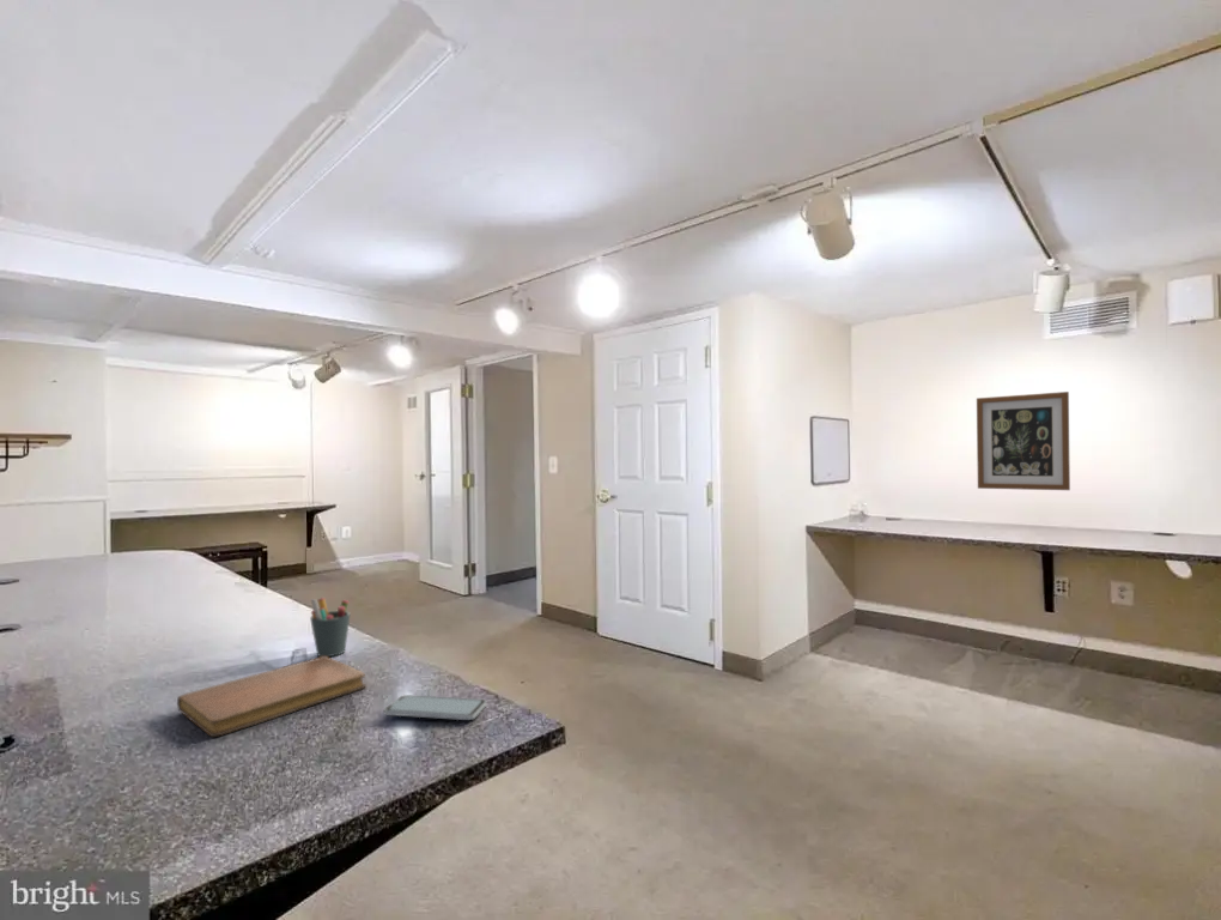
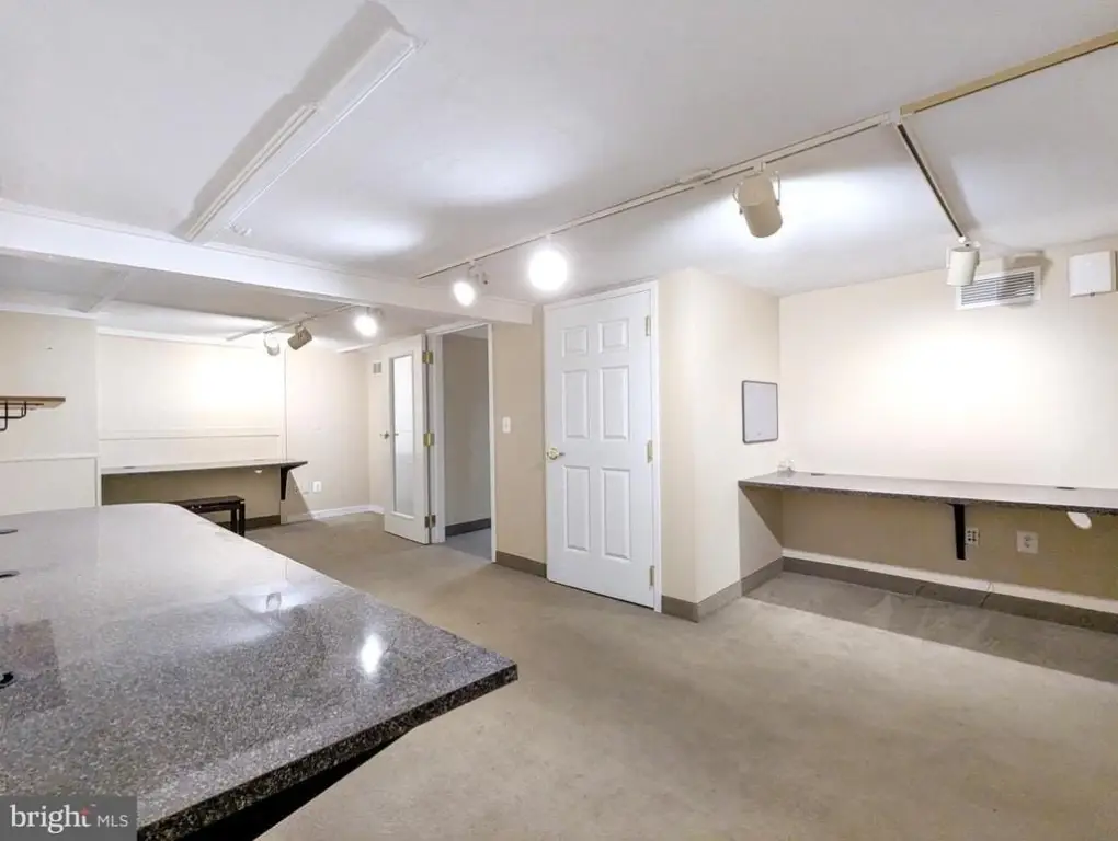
- wall art [976,391,1071,491]
- pen holder [309,597,352,658]
- smartphone [383,694,487,721]
- notebook [176,656,367,738]
